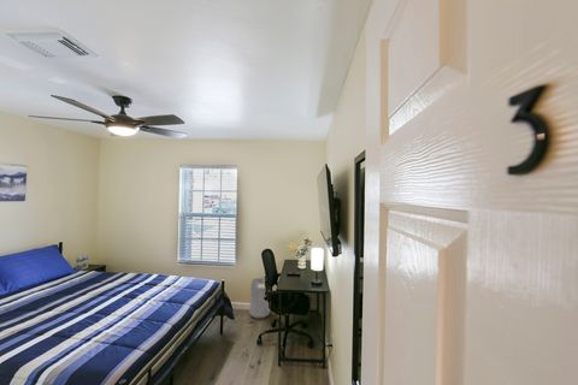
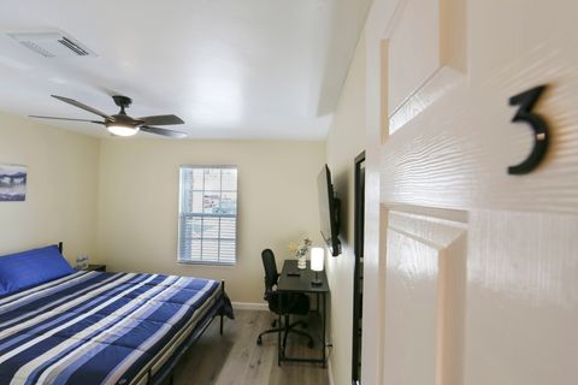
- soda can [249,277,271,320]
